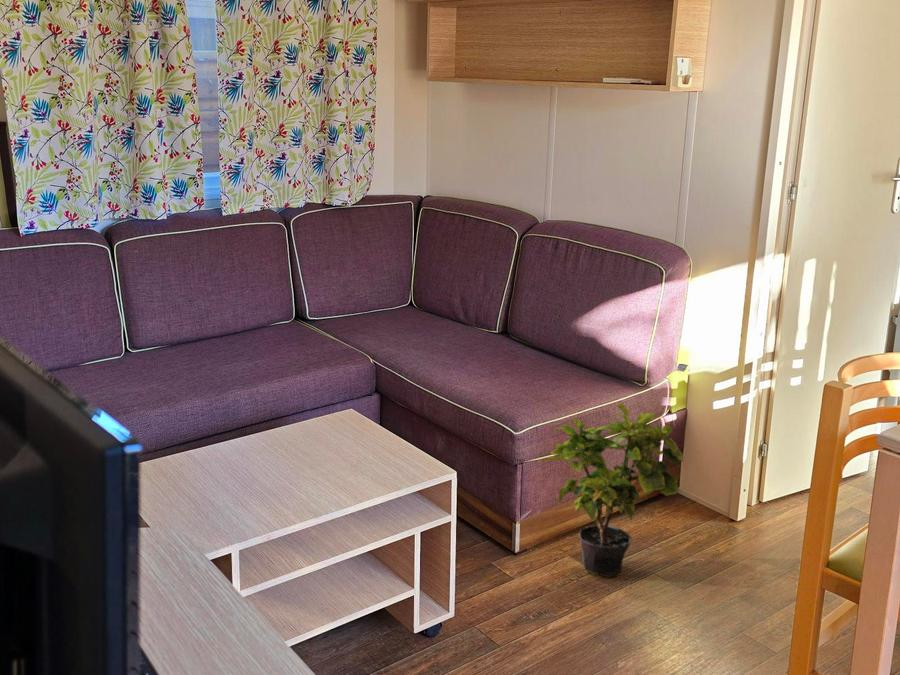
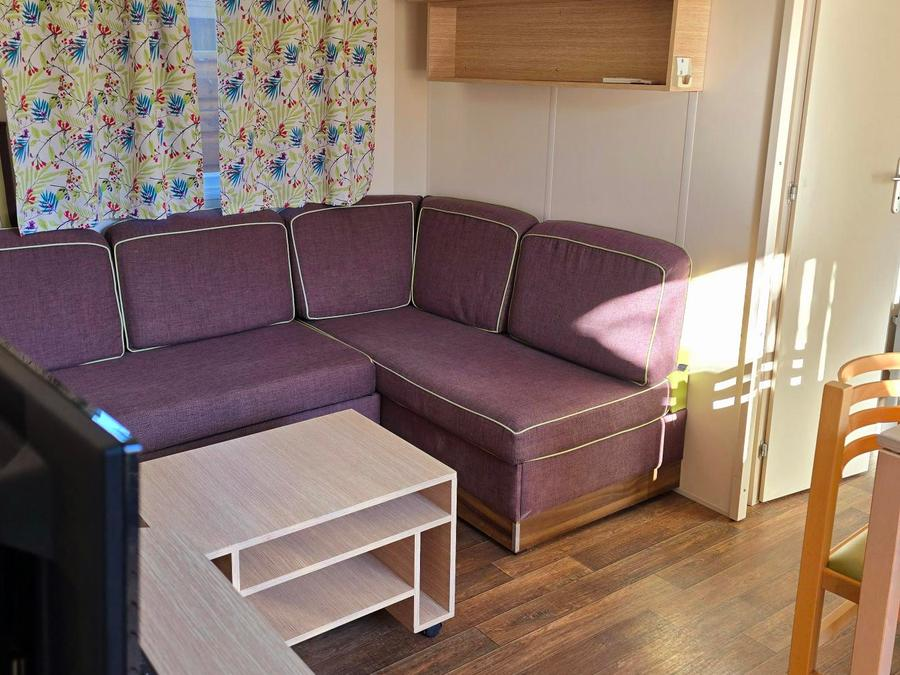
- potted plant [538,402,686,578]
